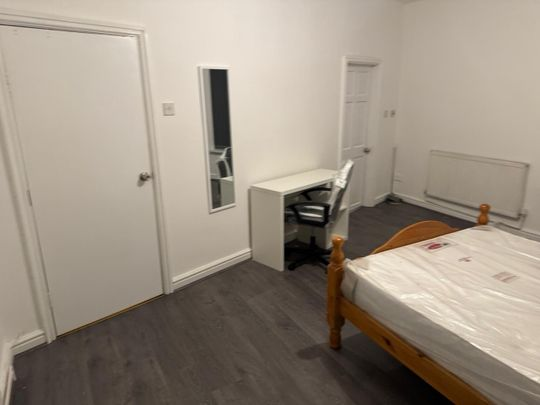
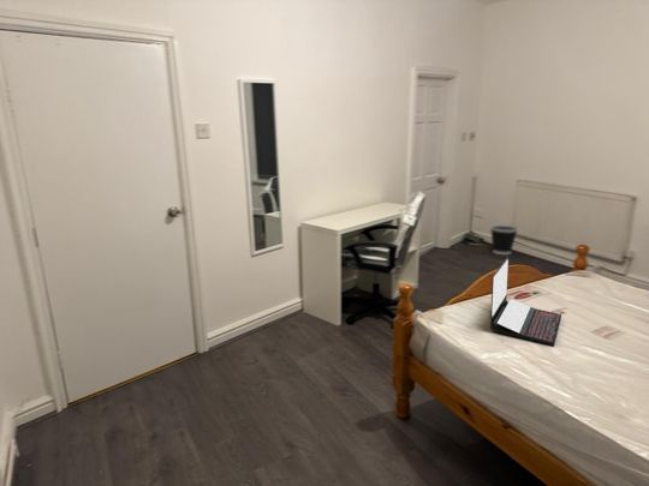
+ laptop [489,257,562,347]
+ wastebasket [489,223,519,256]
